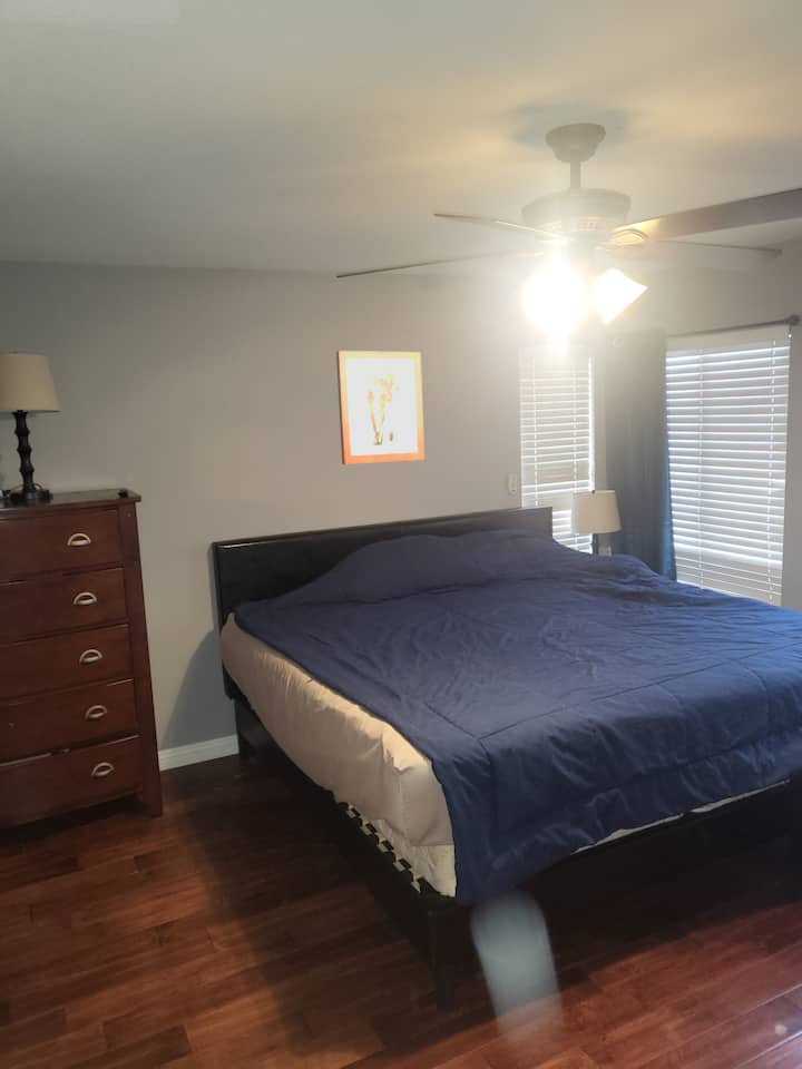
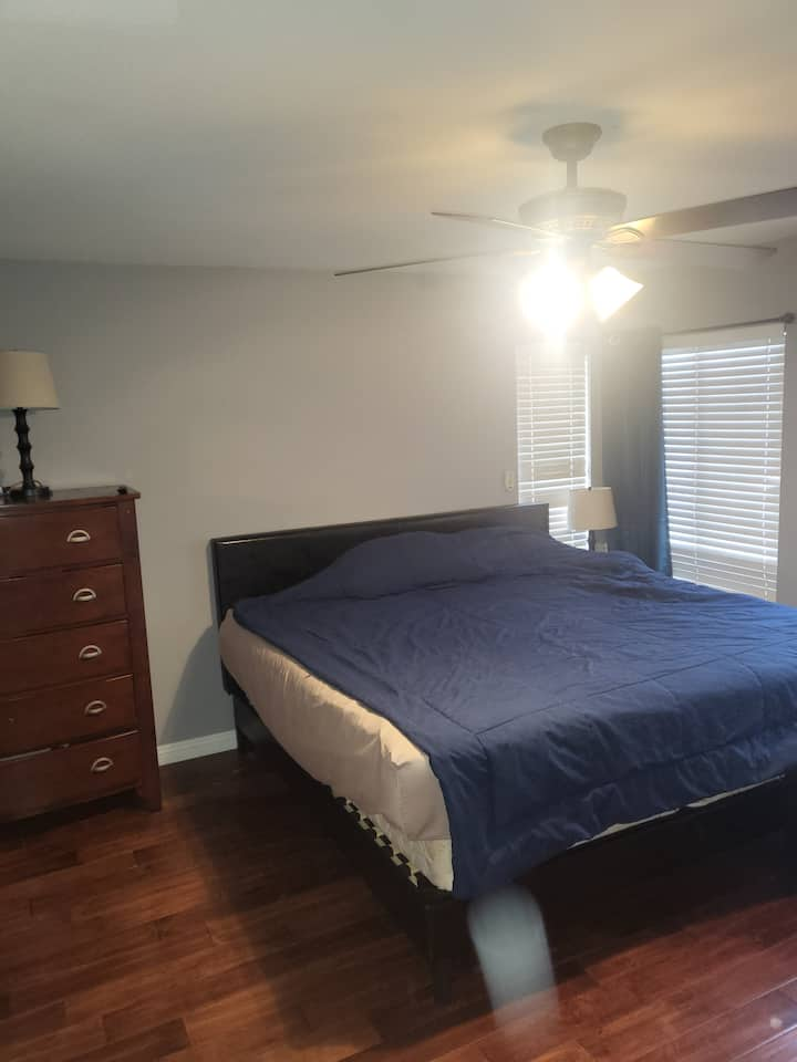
- wall art [335,350,426,465]
